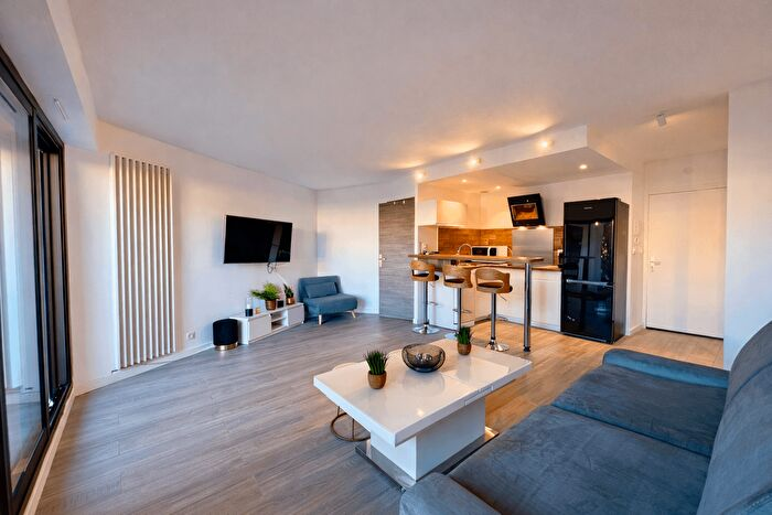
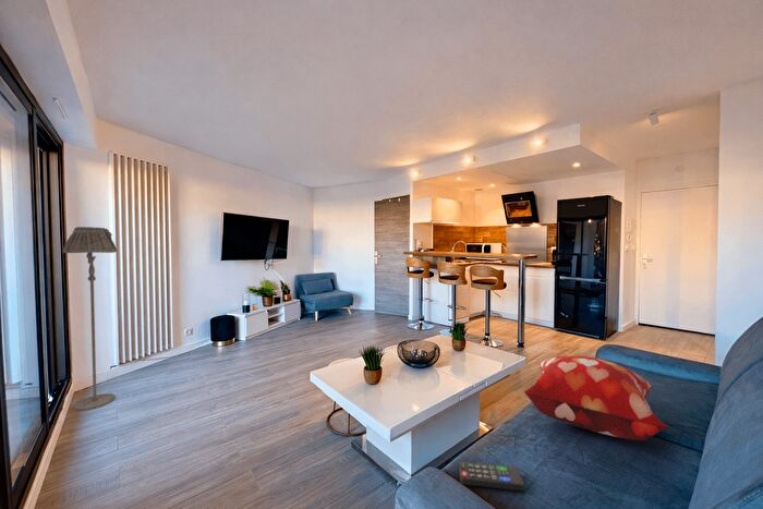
+ floor lamp [62,226,118,412]
+ remote control [458,461,525,493]
+ decorative pillow [523,354,669,441]
